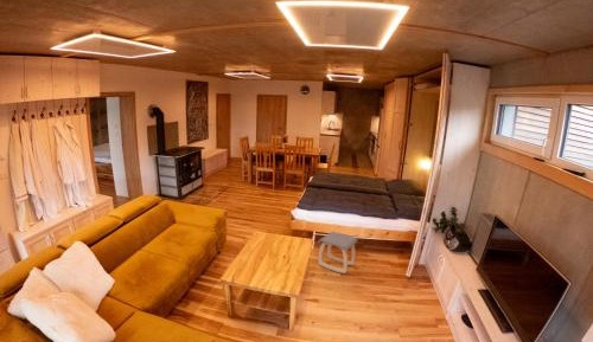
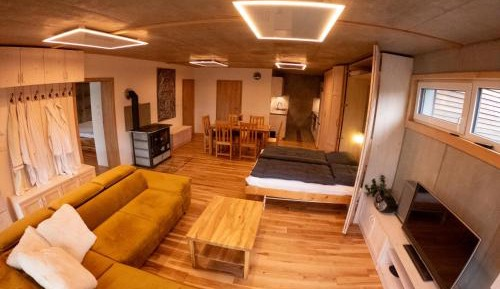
- stool [317,231,359,275]
